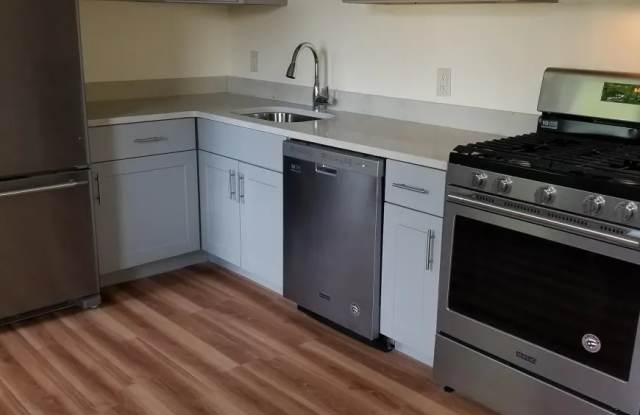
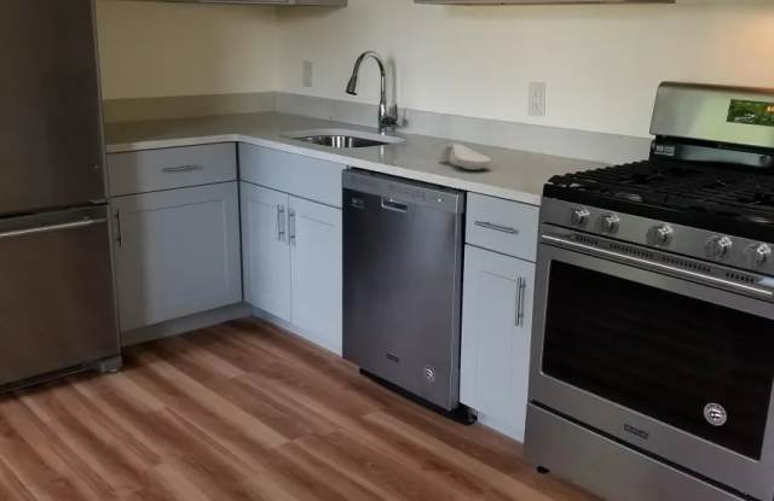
+ spoon rest [438,144,492,171]
